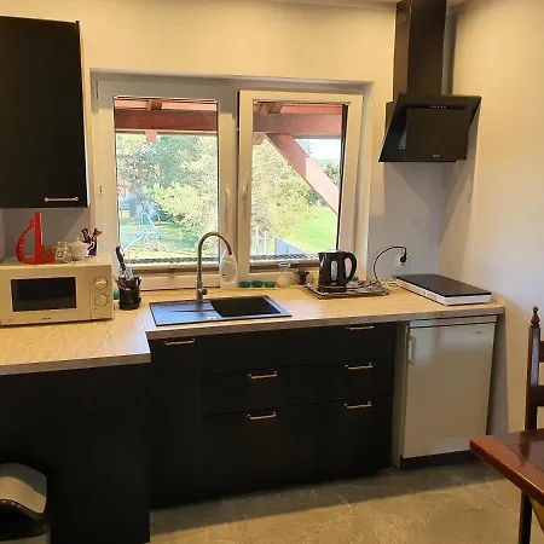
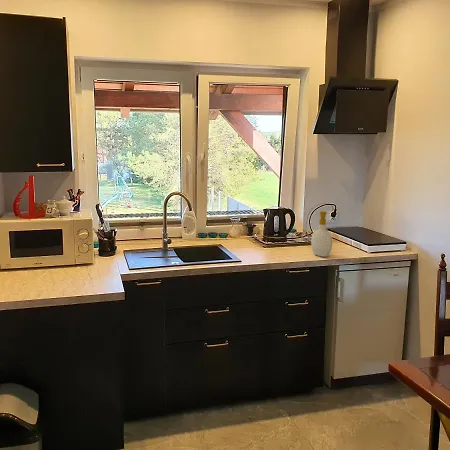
+ soap bottle [310,211,333,258]
